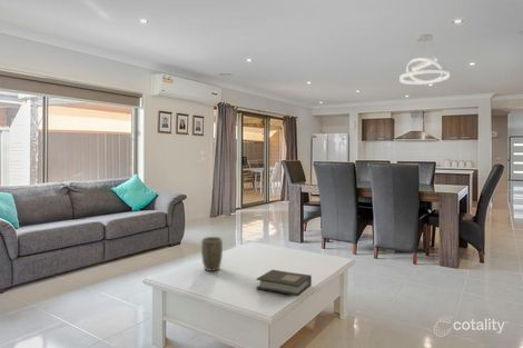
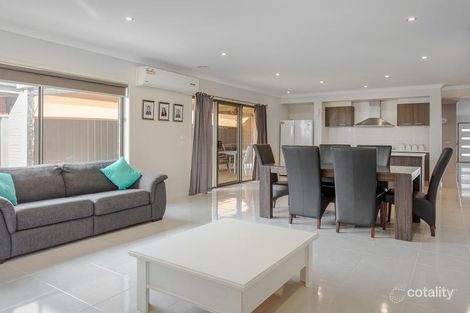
- plant pot [200,236,224,272]
- book [255,269,313,297]
- pendant light [398,33,451,86]
